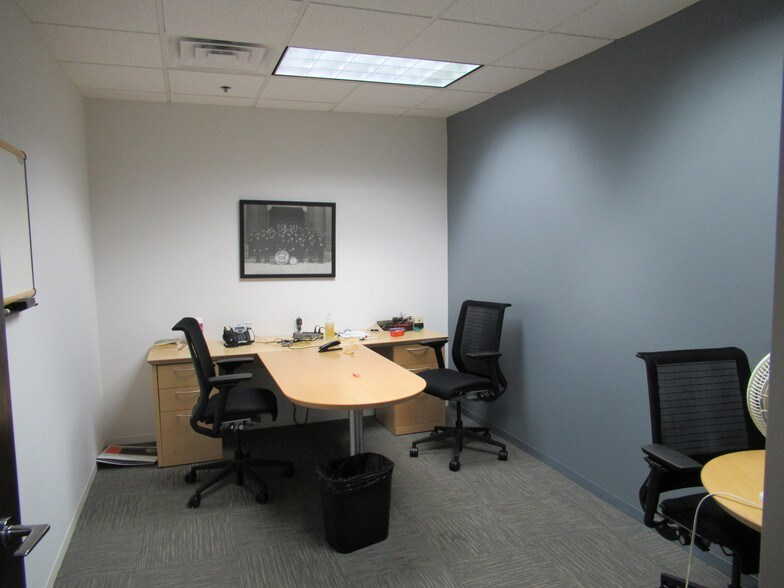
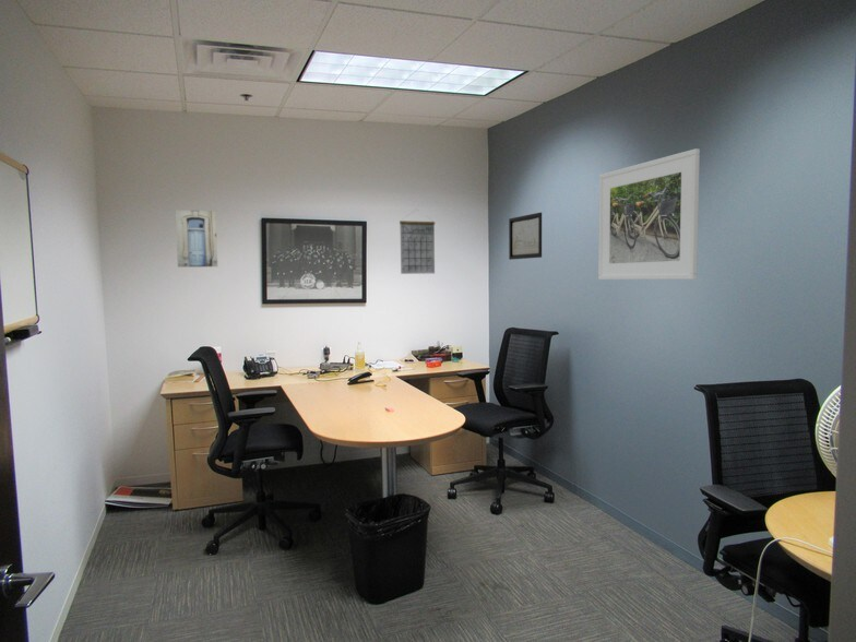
+ wall art [508,212,543,261]
+ wall art [175,209,218,269]
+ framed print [597,147,701,281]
+ calendar [399,207,436,275]
